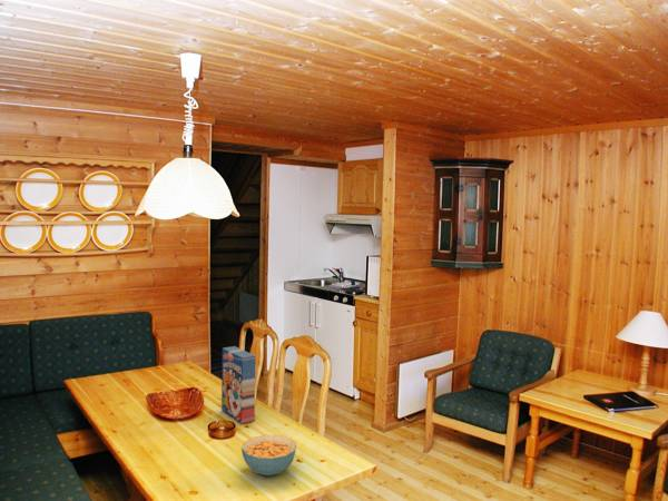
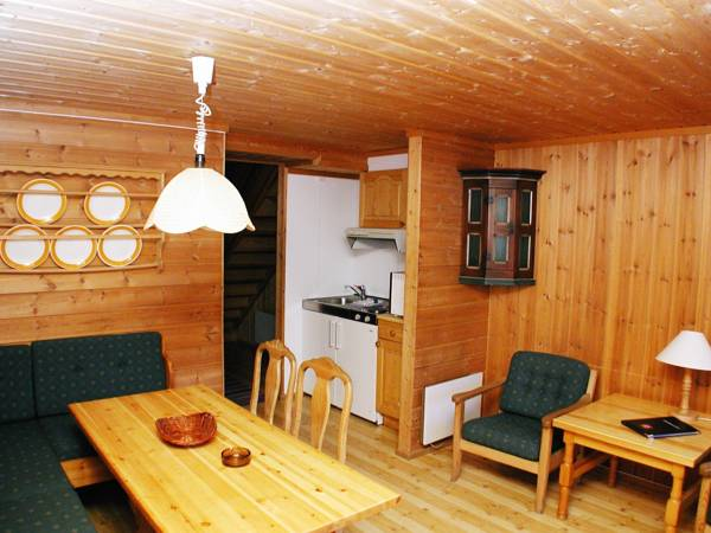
- cereal bowl [240,434,297,477]
- cereal box [220,345,257,425]
